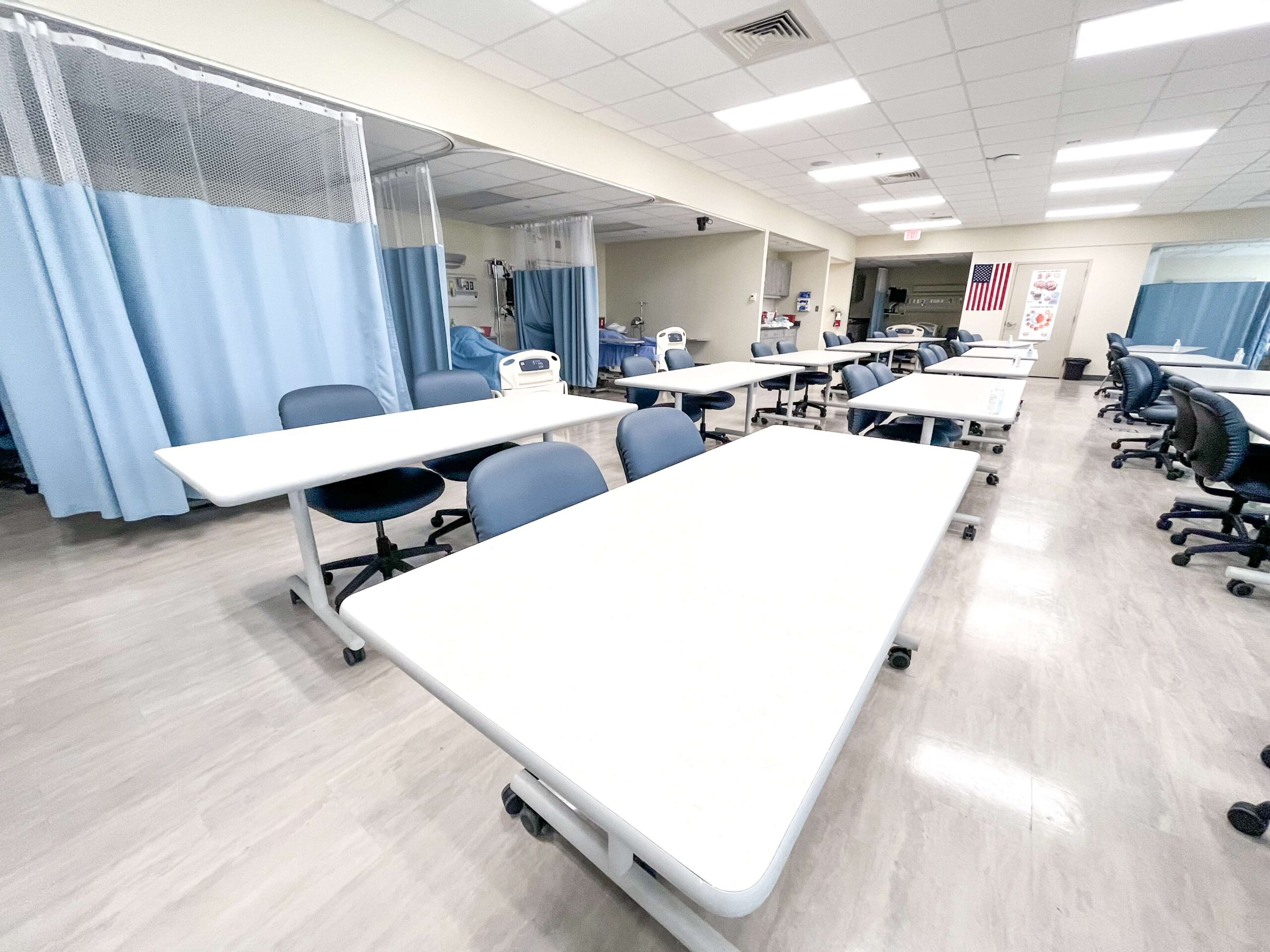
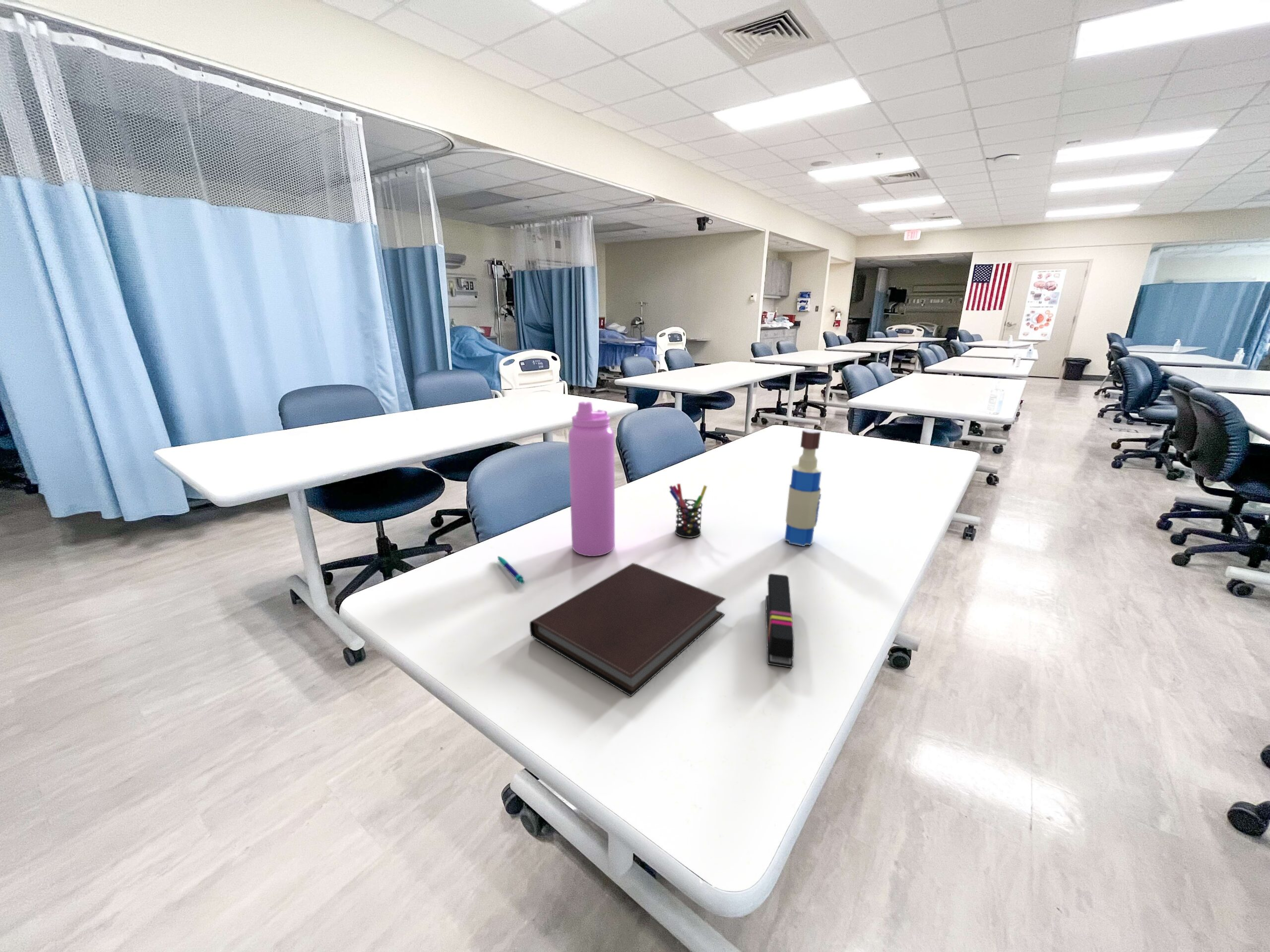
+ stapler [765,573,795,668]
+ tequila bottle [783,428,824,547]
+ water bottle [568,401,615,557]
+ notebook [529,563,726,697]
+ pen holder [669,483,707,538]
+ pen [497,556,525,585]
